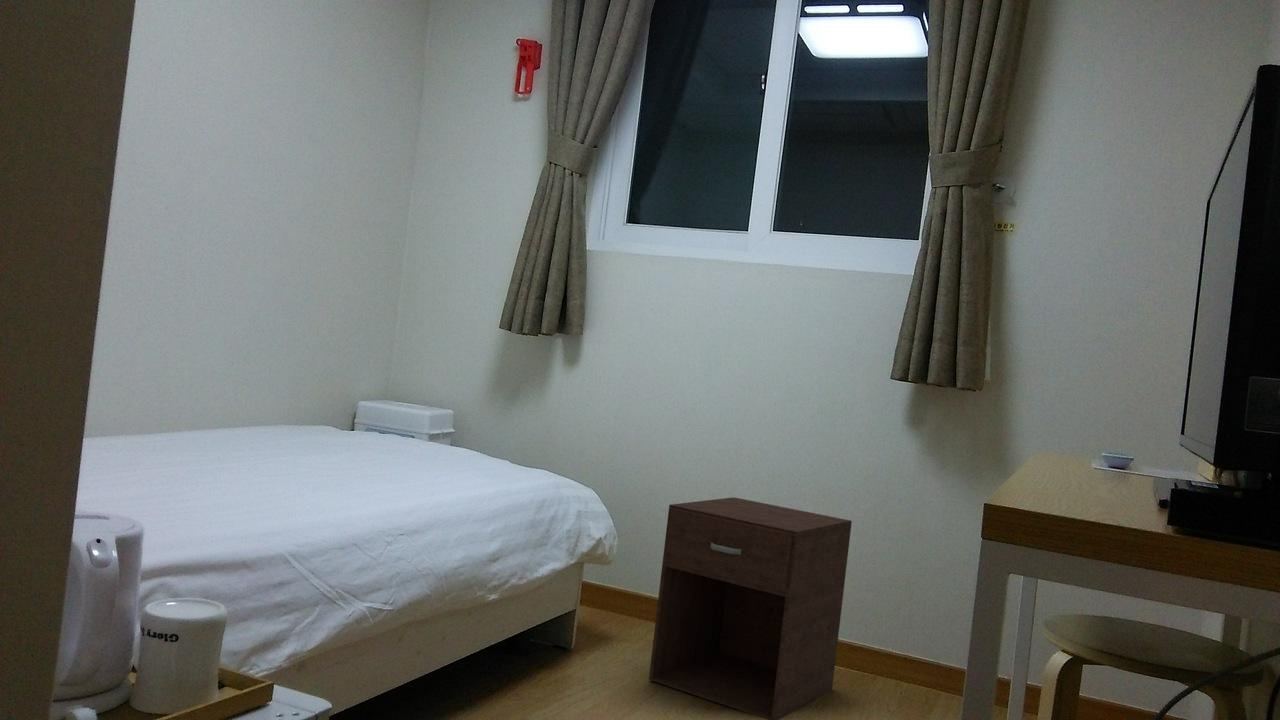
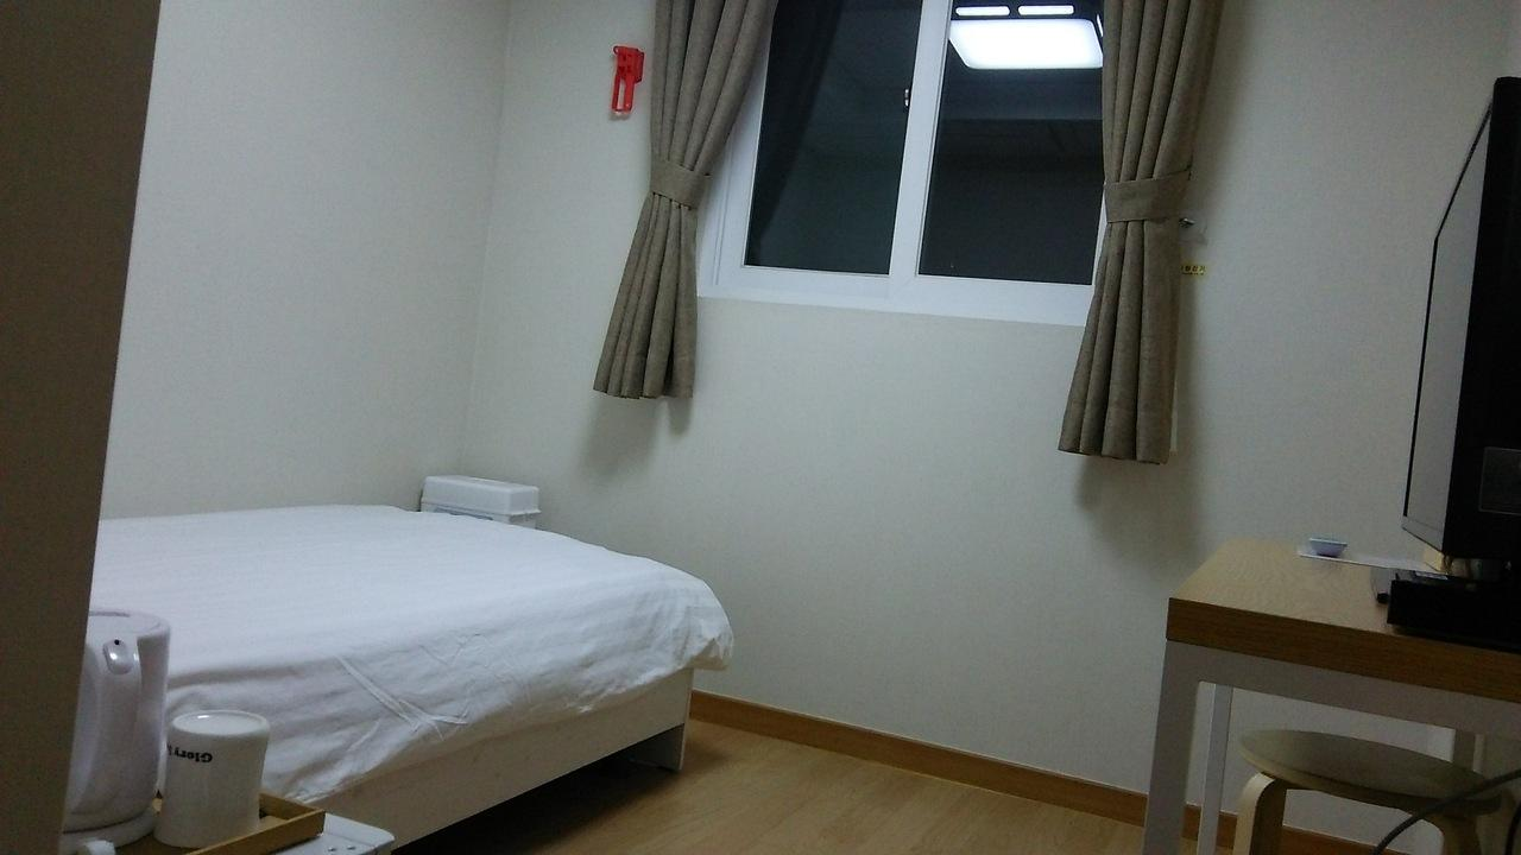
- nightstand [648,496,853,720]
